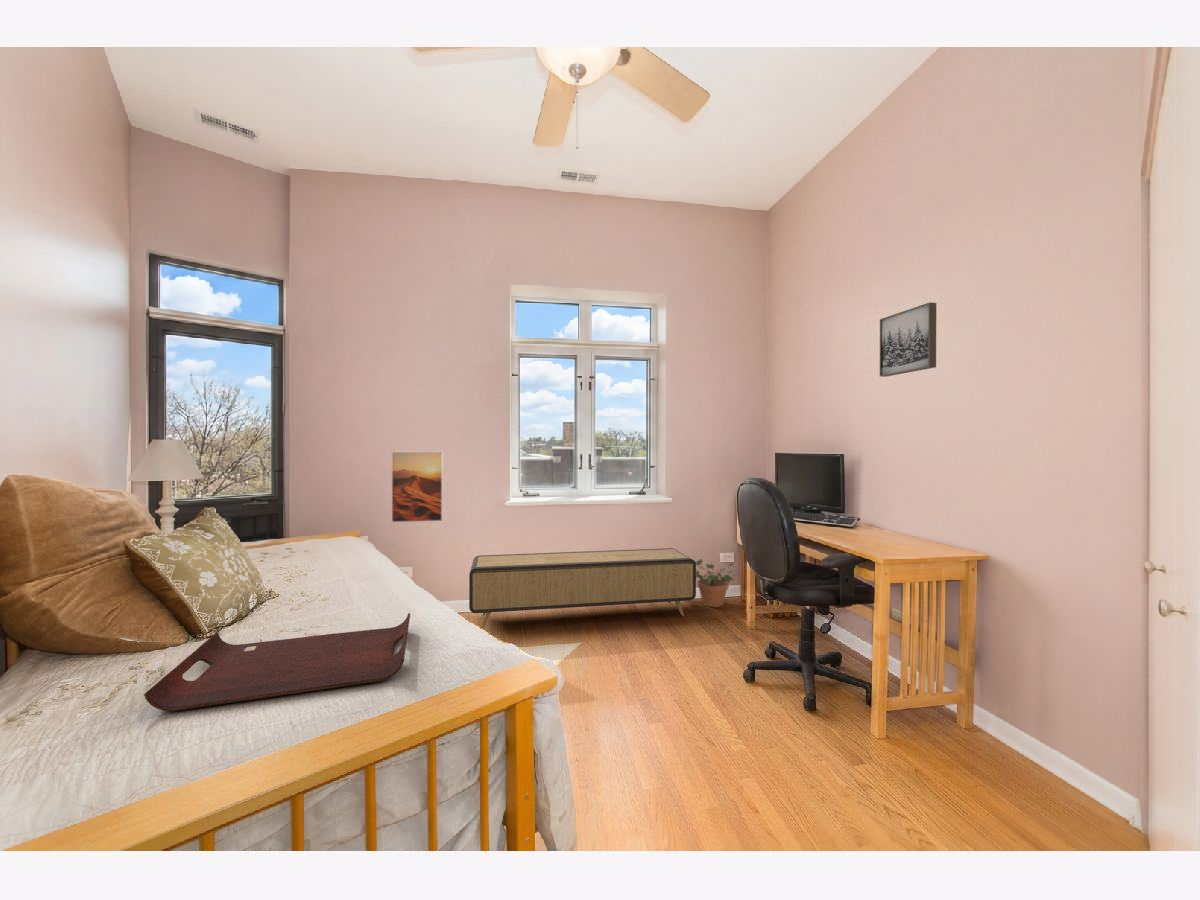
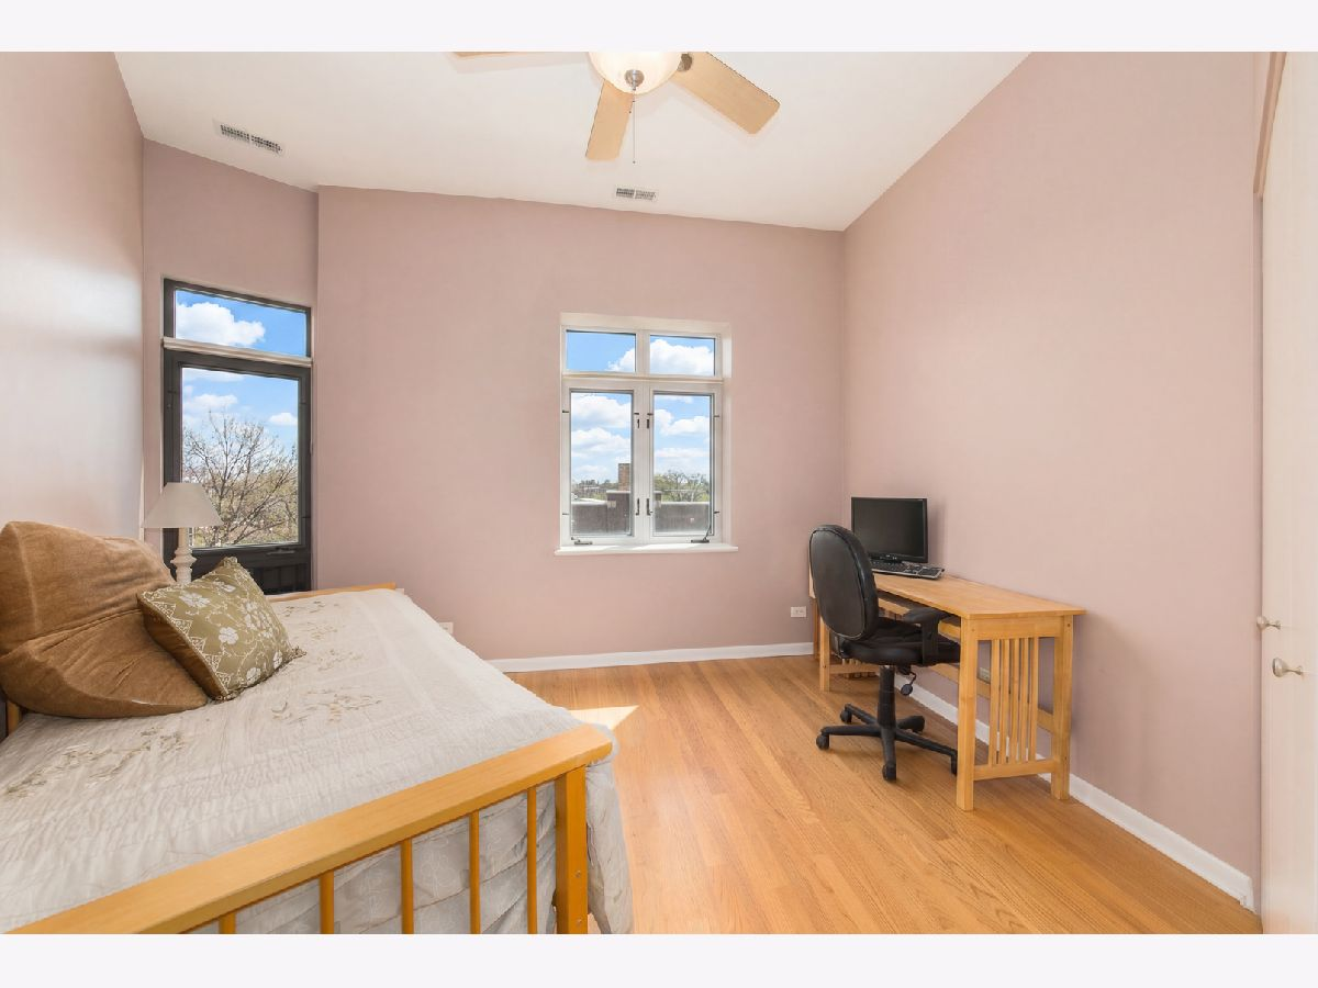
- potted plant [695,558,738,608]
- storage bench [468,547,697,629]
- wall art [879,302,937,378]
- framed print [391,451,444,523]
- serving tray [143,612,411,712]
